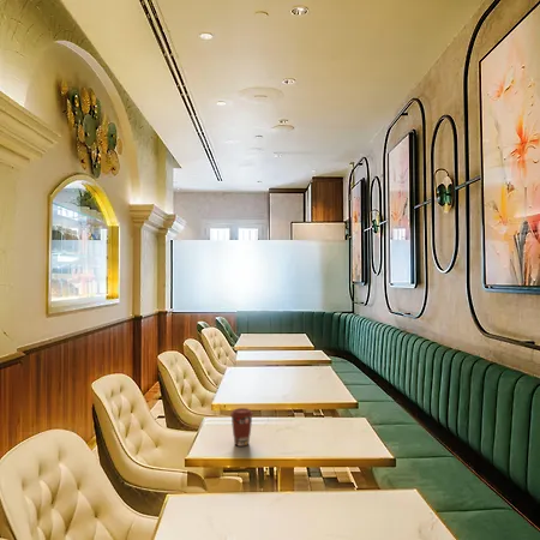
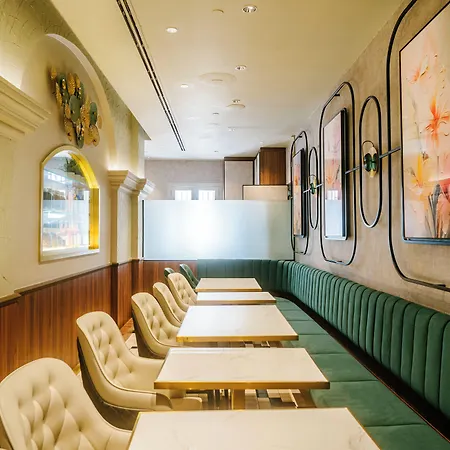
- coffee cup [229,407,254,448]
